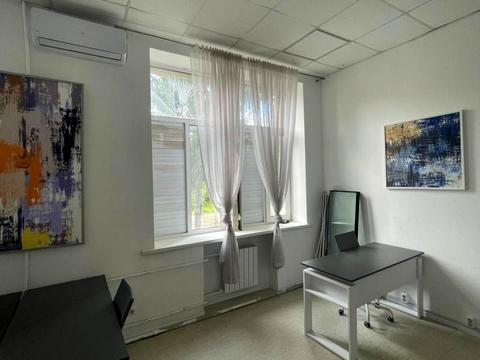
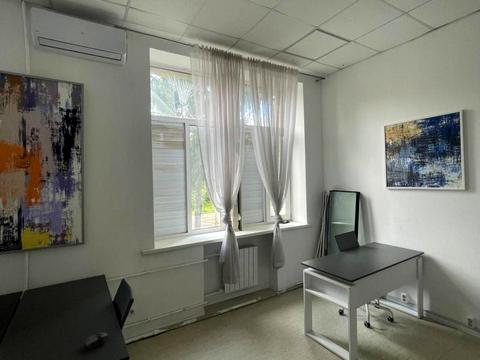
+ computer mouse [75,332,109,352]
